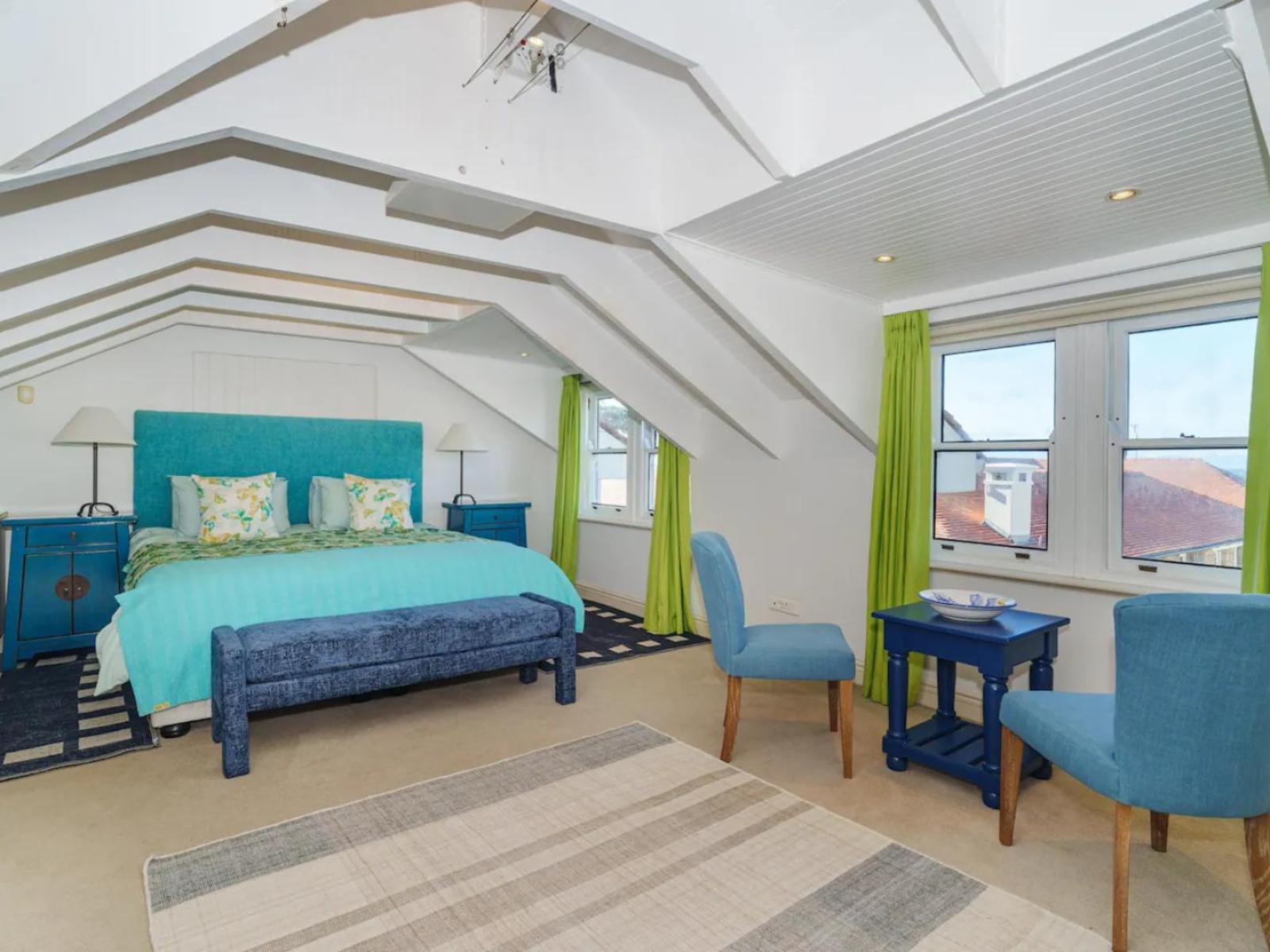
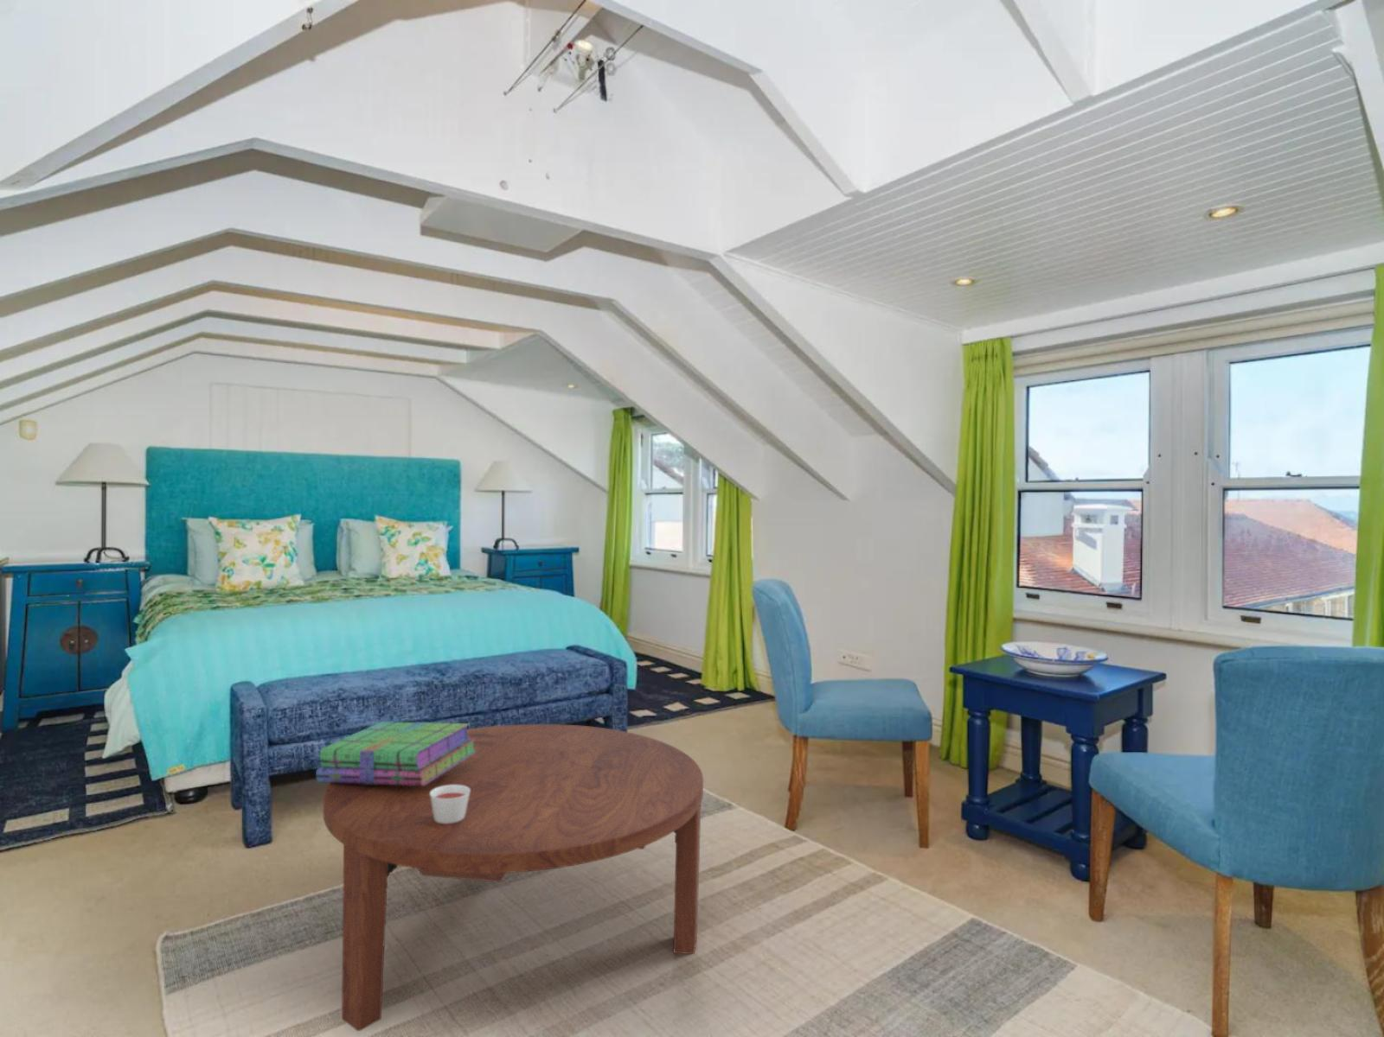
+ candle [429,784,471,823]
+ coffee table [323,723,704,1032]
+ stack of books [315,721,476,785]
